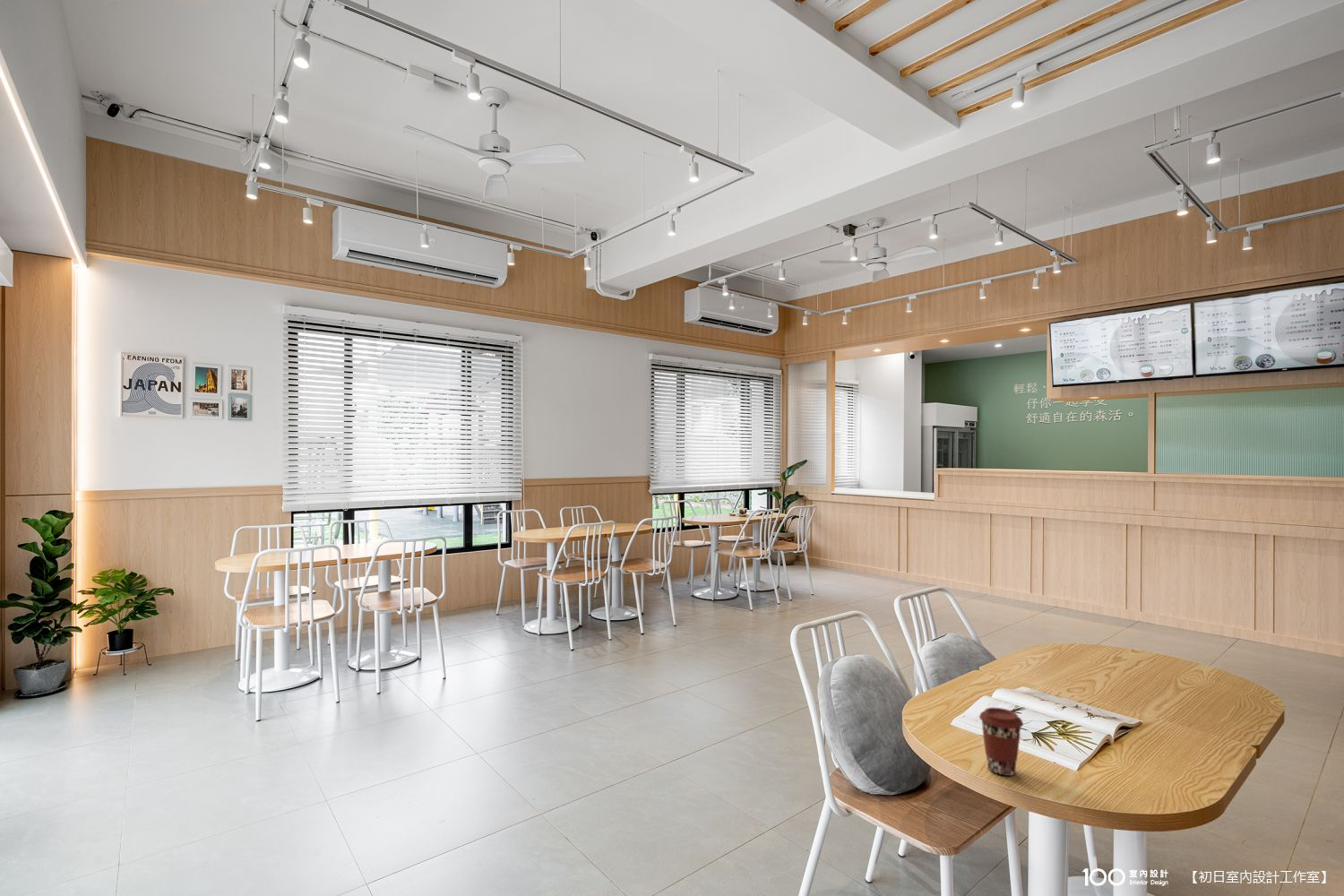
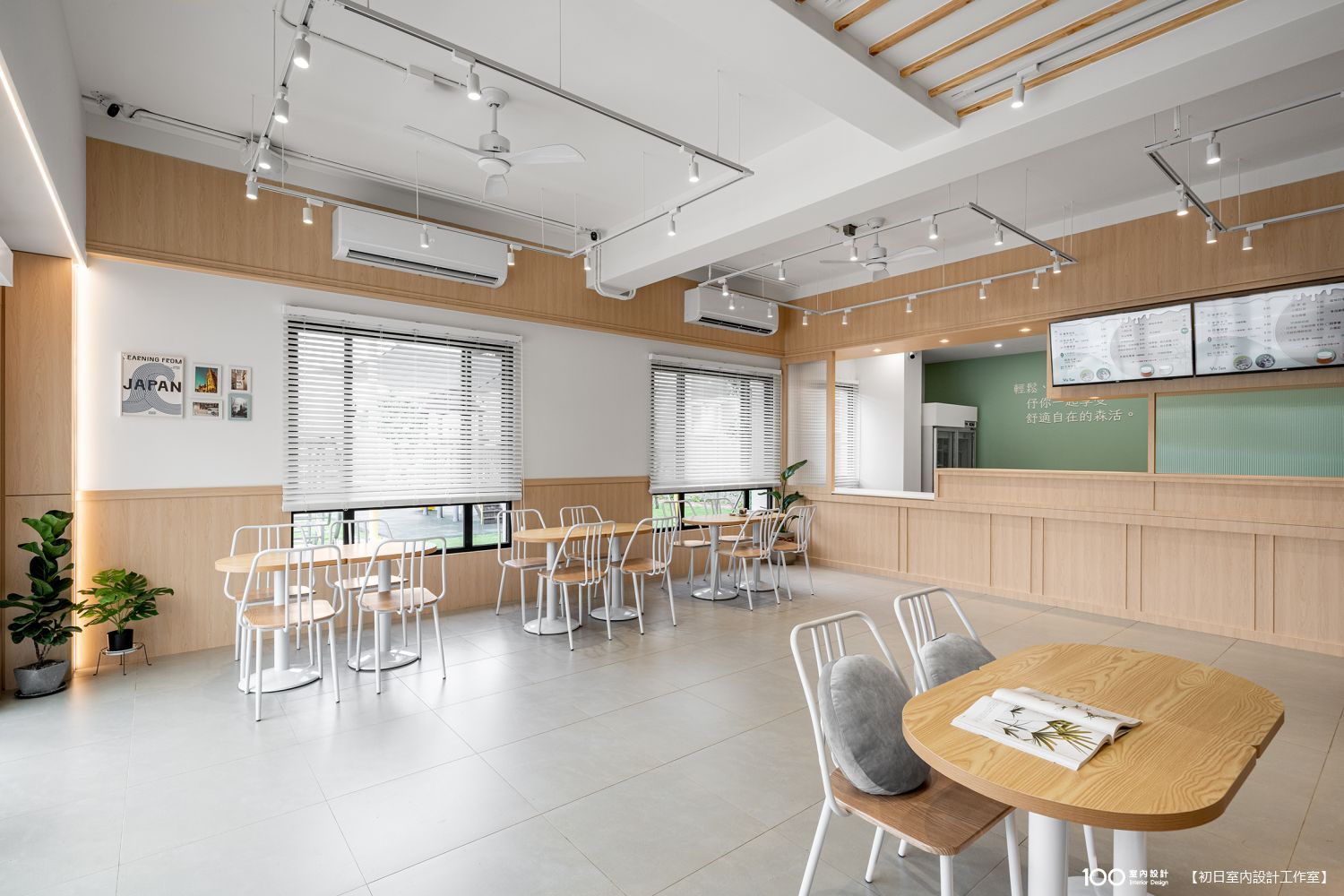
- coffee cup [978,707,1024,777]
